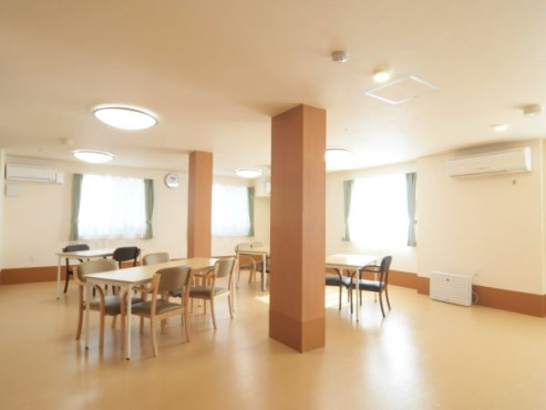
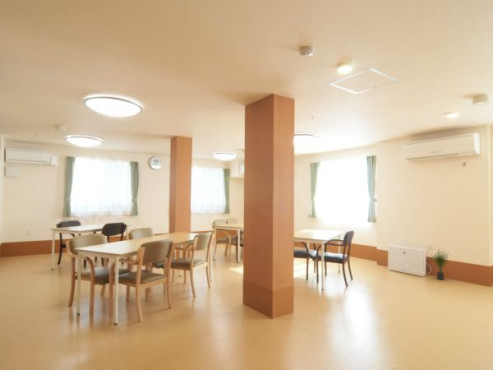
+ potted plant [427,247,450,281]
